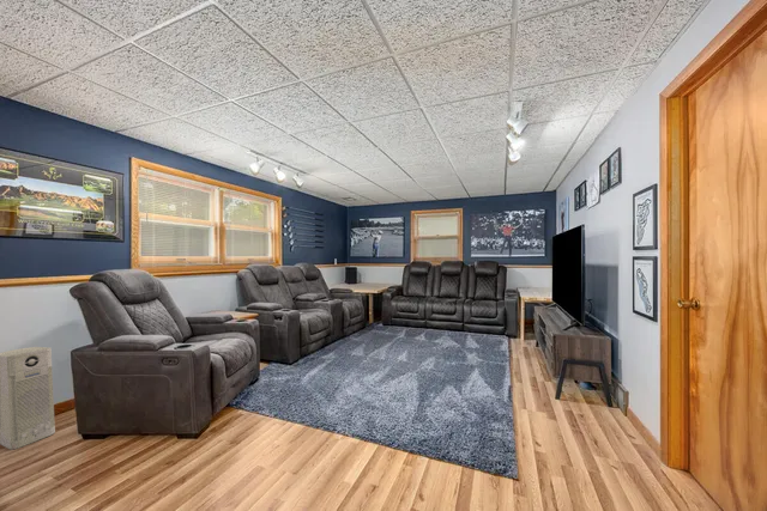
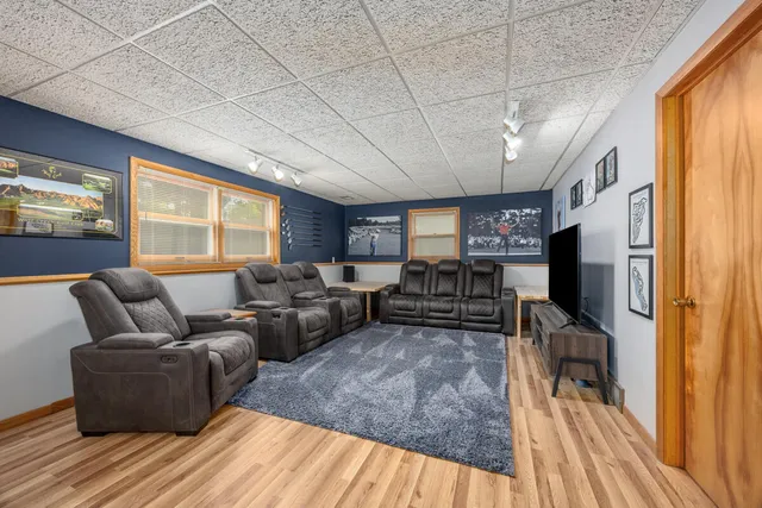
- air purifier [0,346,56,451]
